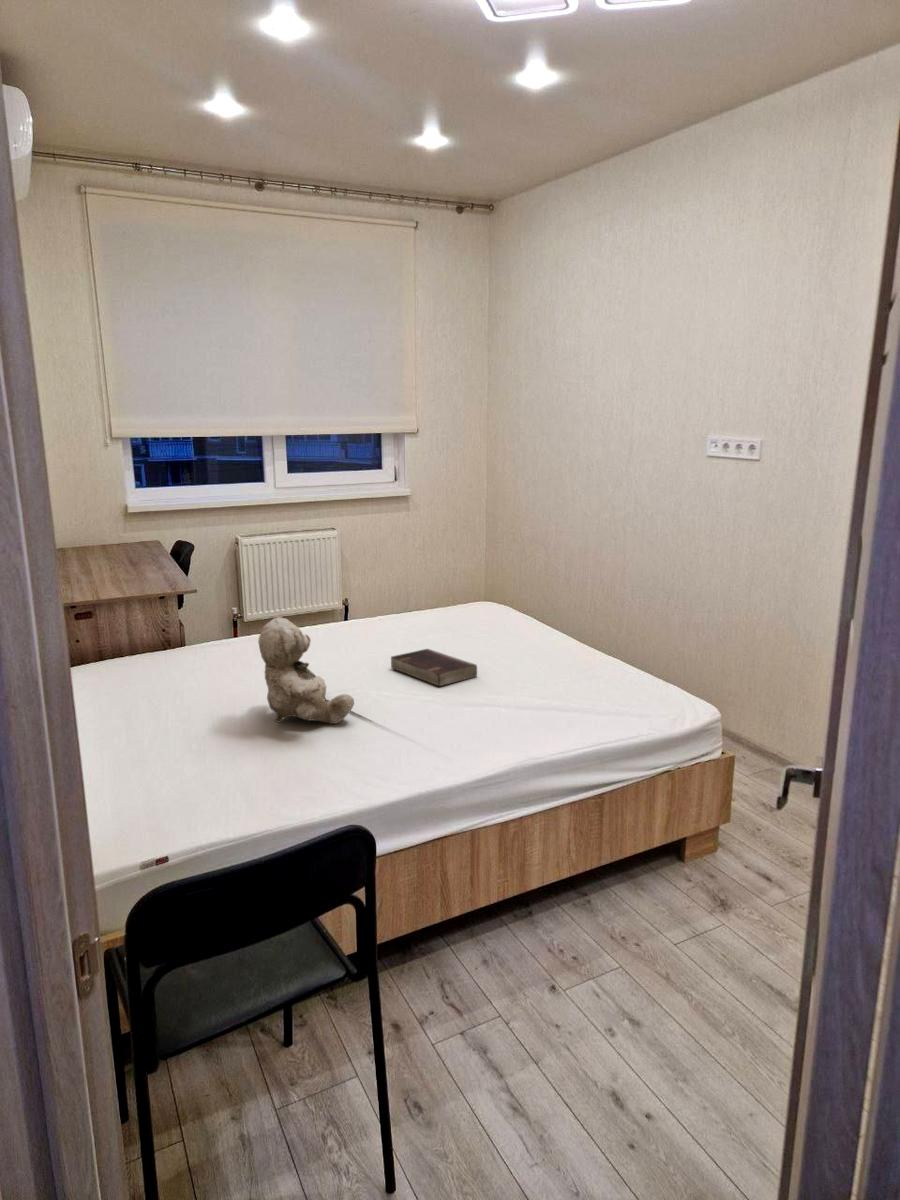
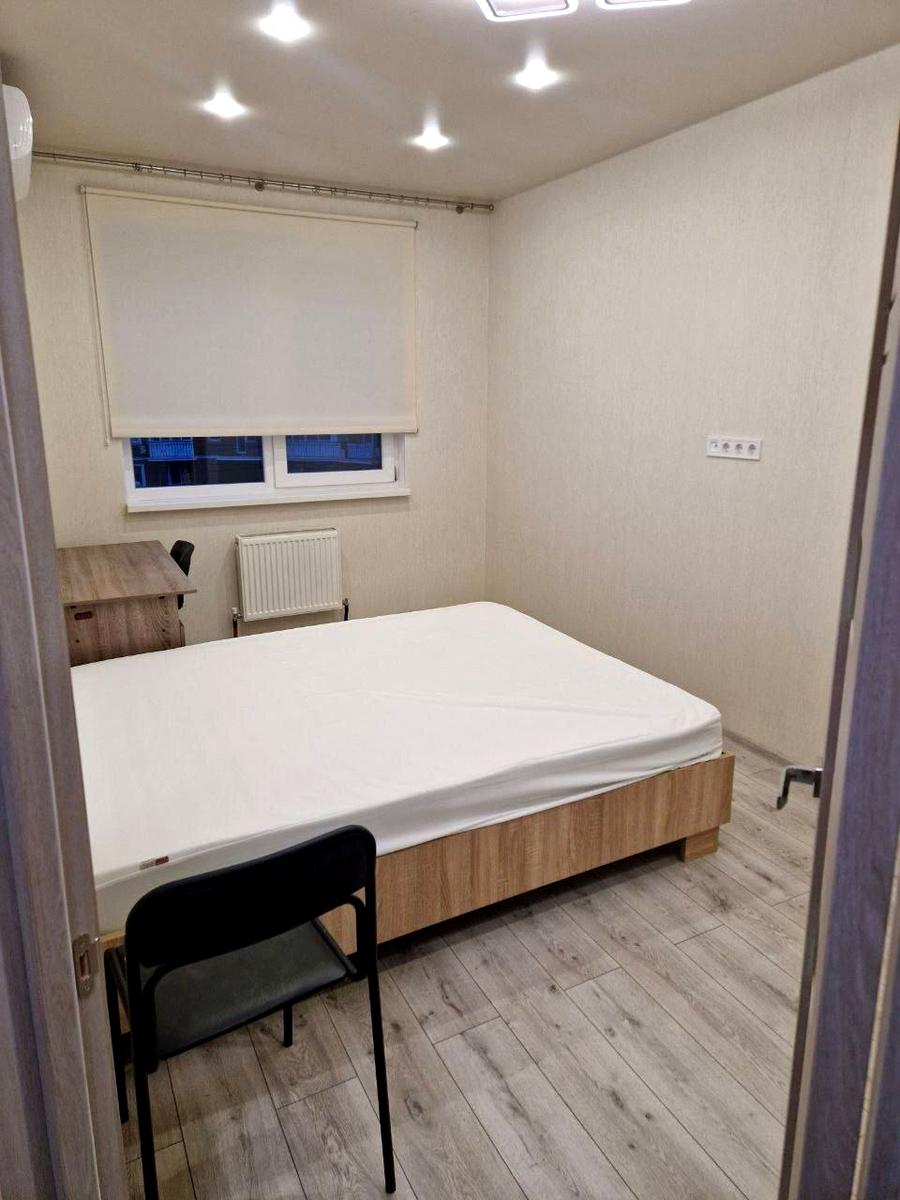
- hardback book [390,648,478,687]
- teddy bear [257,616,355,725]
